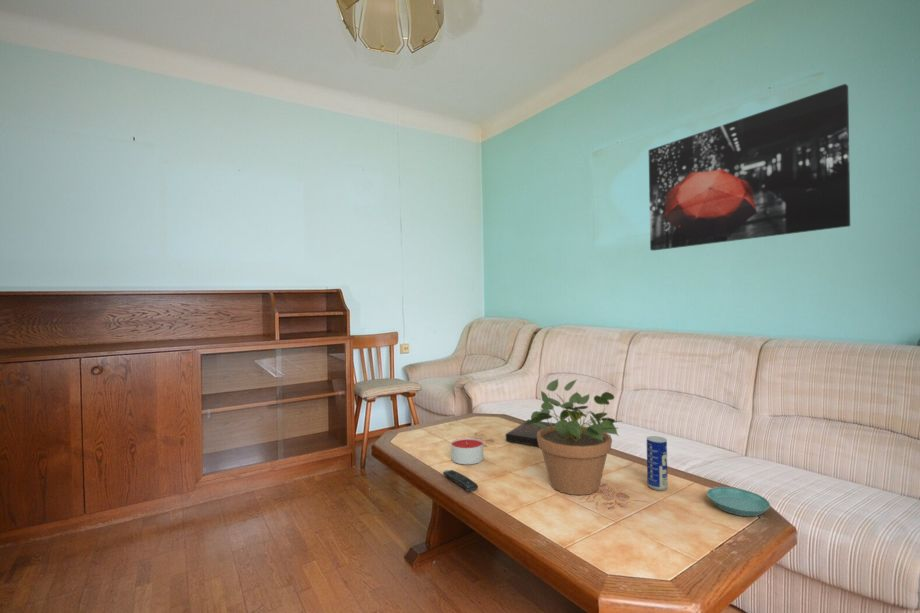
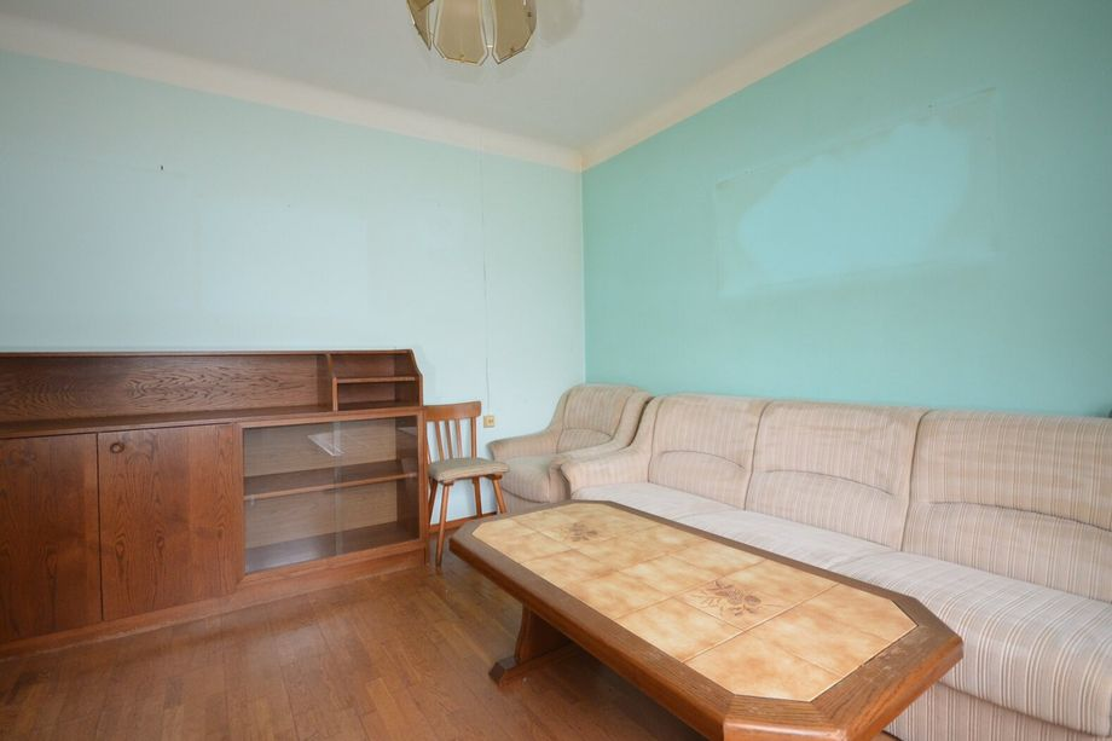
- book [505,419,556,447]
- candle [450,437,484,465]
- potted plant [523,378,621,496]
- saucer [706,486,771,517]
- remote control [442,469,479,493]
- beverage can [646,435,669,491]
- wall art [648,83,851,252]
